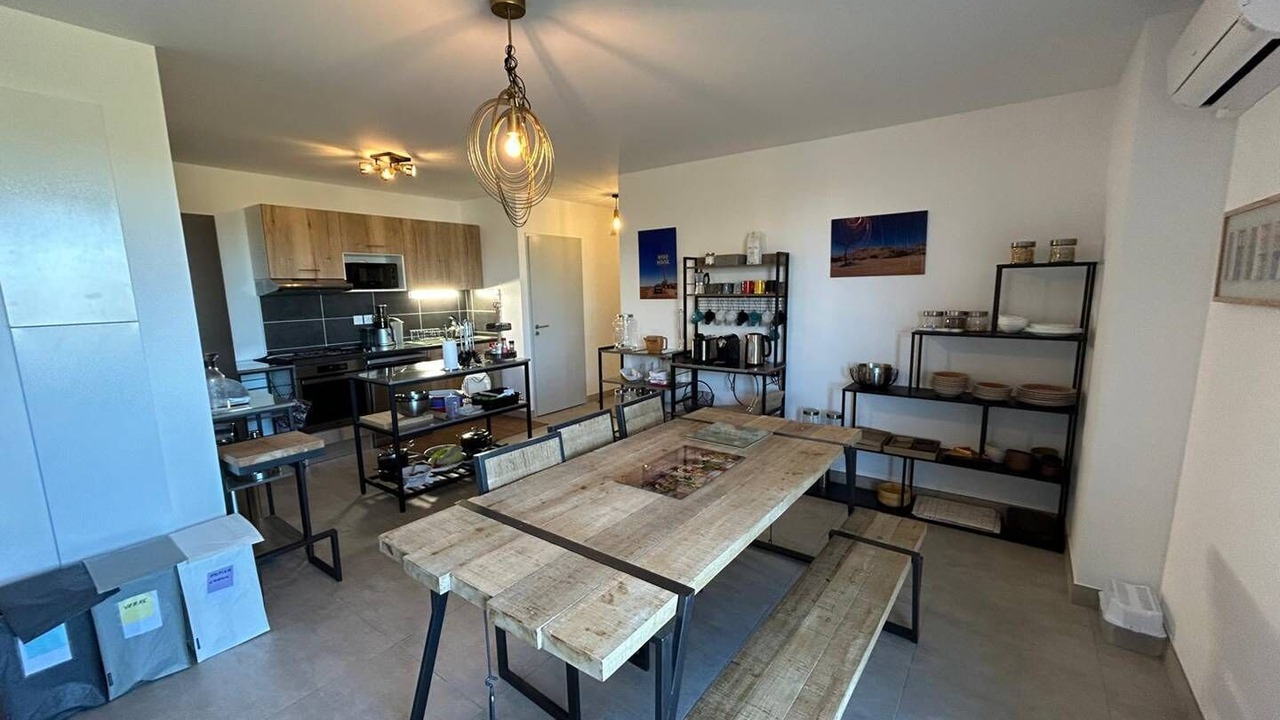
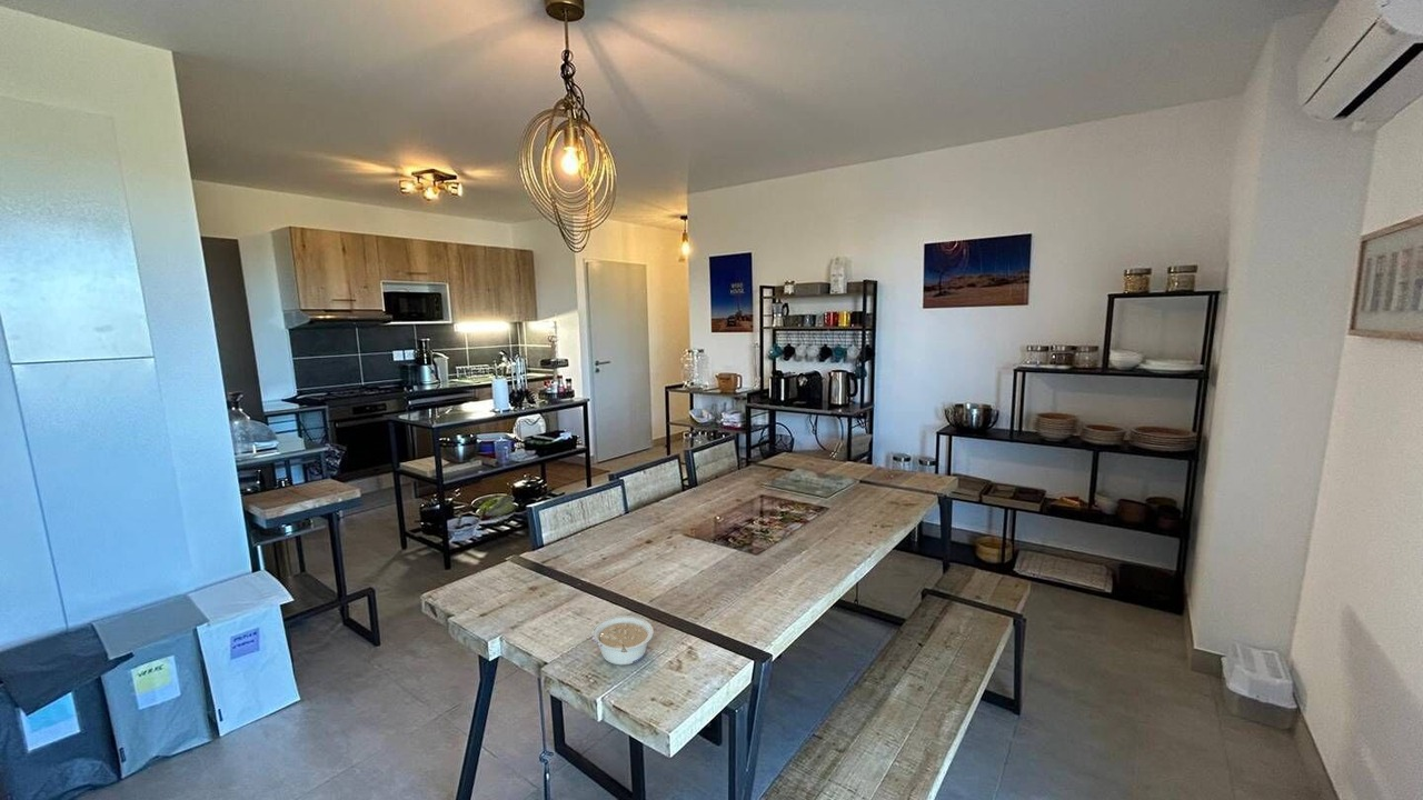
+ legume [590,614,655,667]
